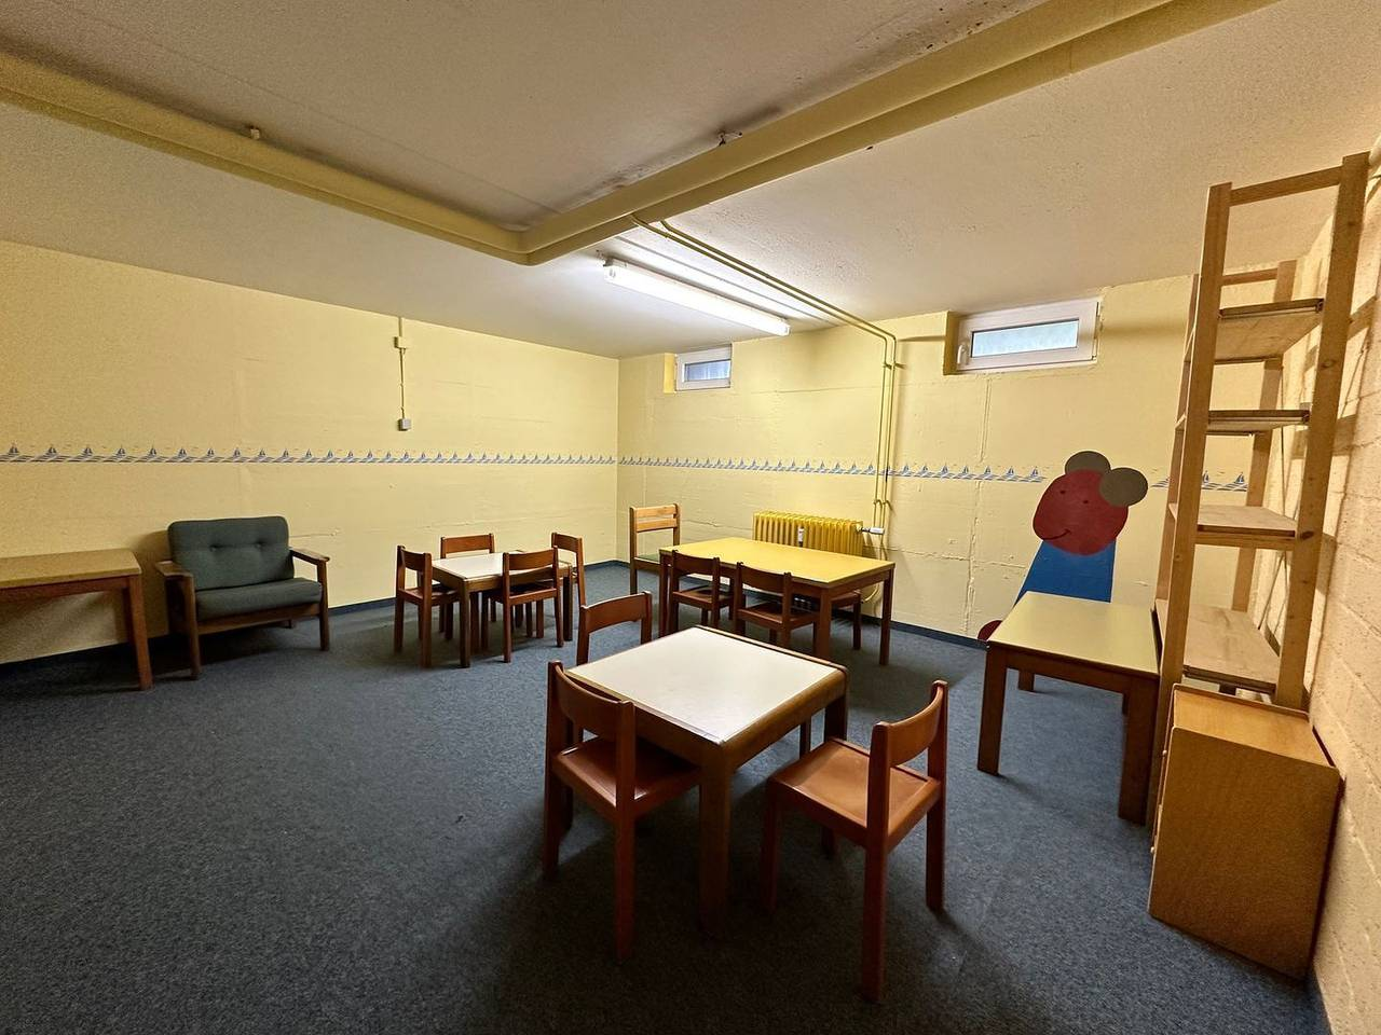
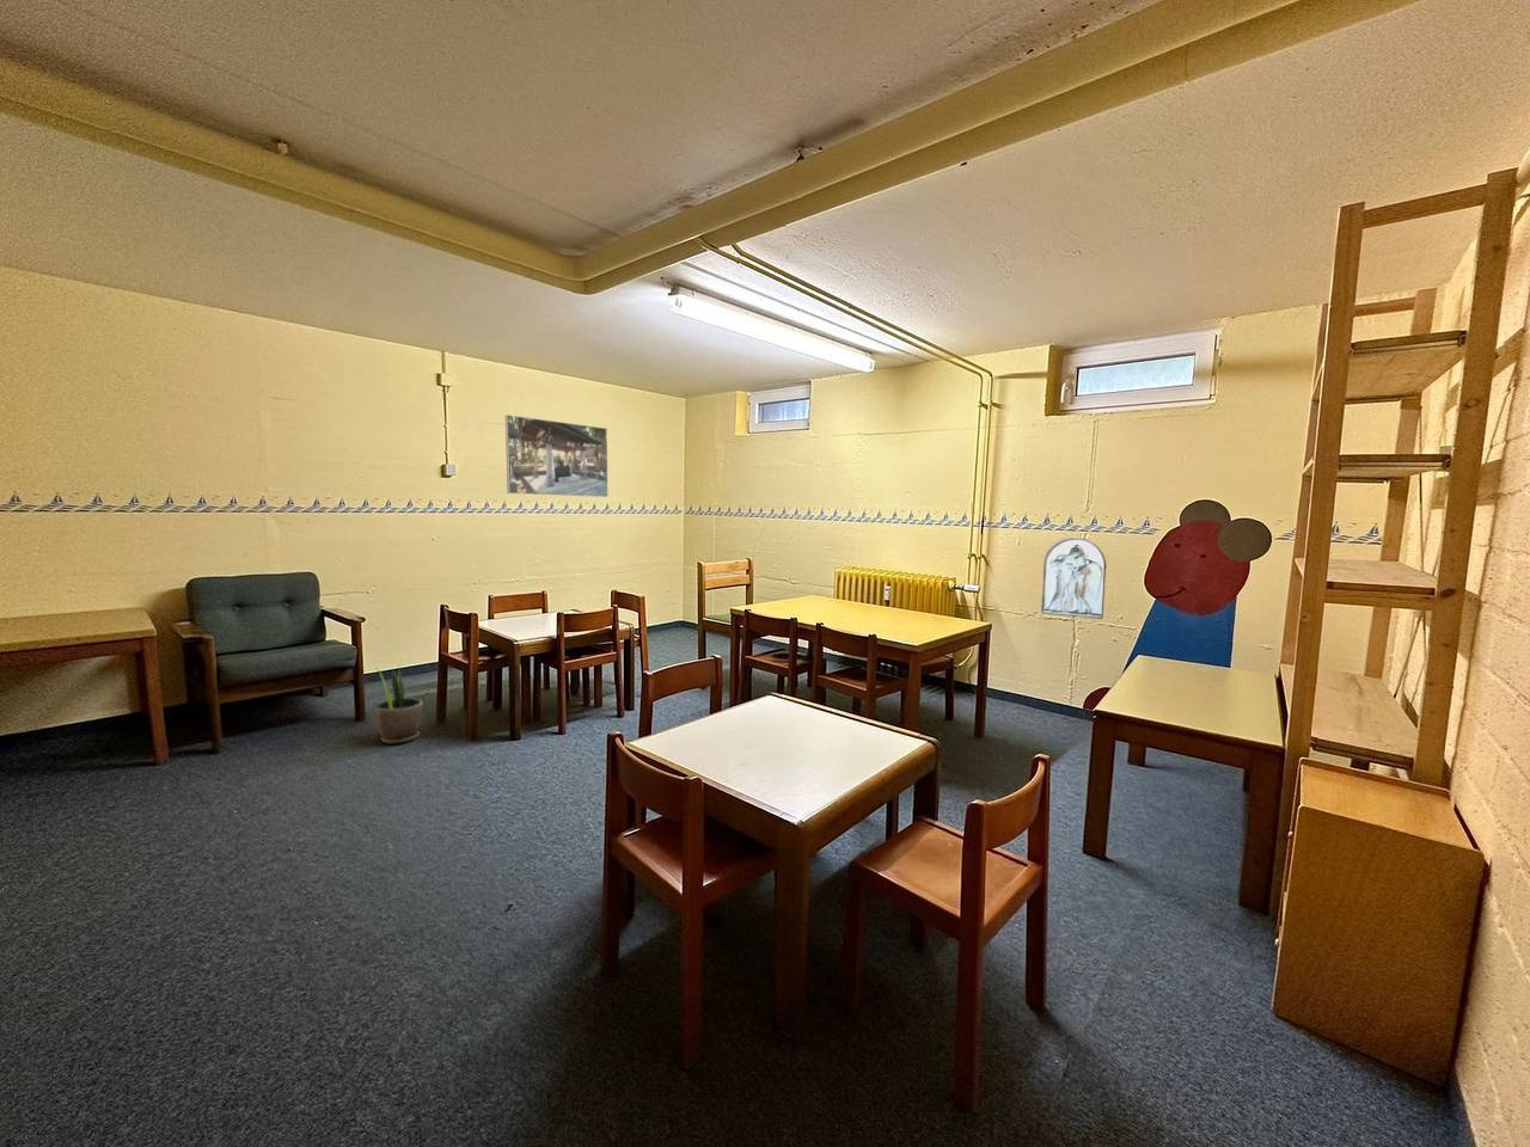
+ bas-relief sculpture [1040,536,1107,620]
+ potted plant [375,665,424,745]
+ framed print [505,413,610,499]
